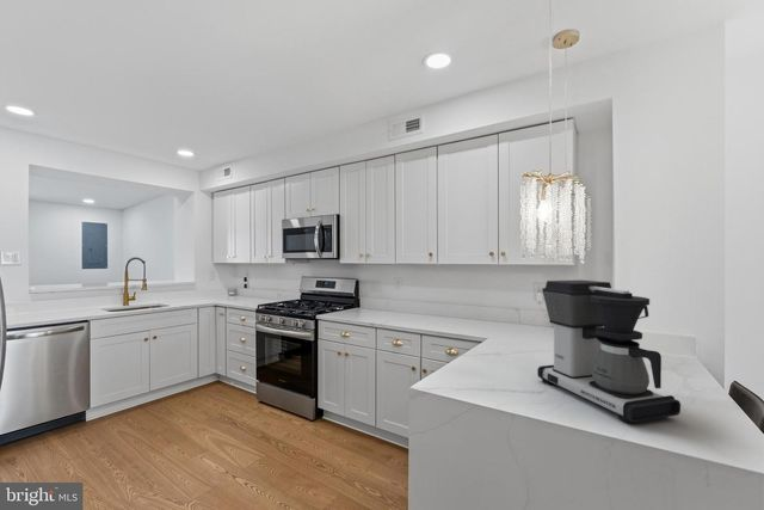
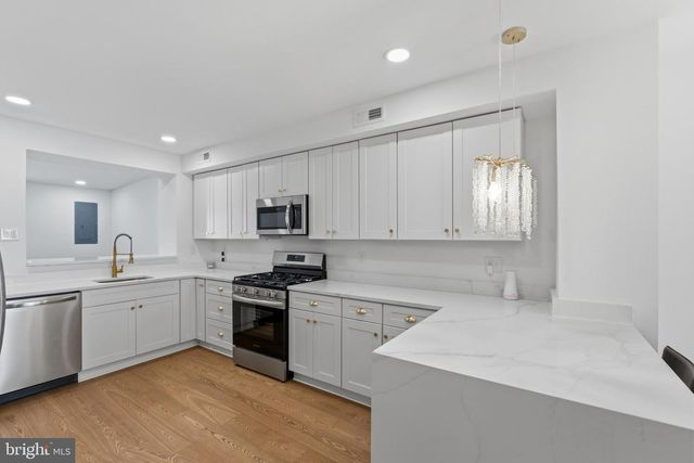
- coffee maker [536,279,682,424]
